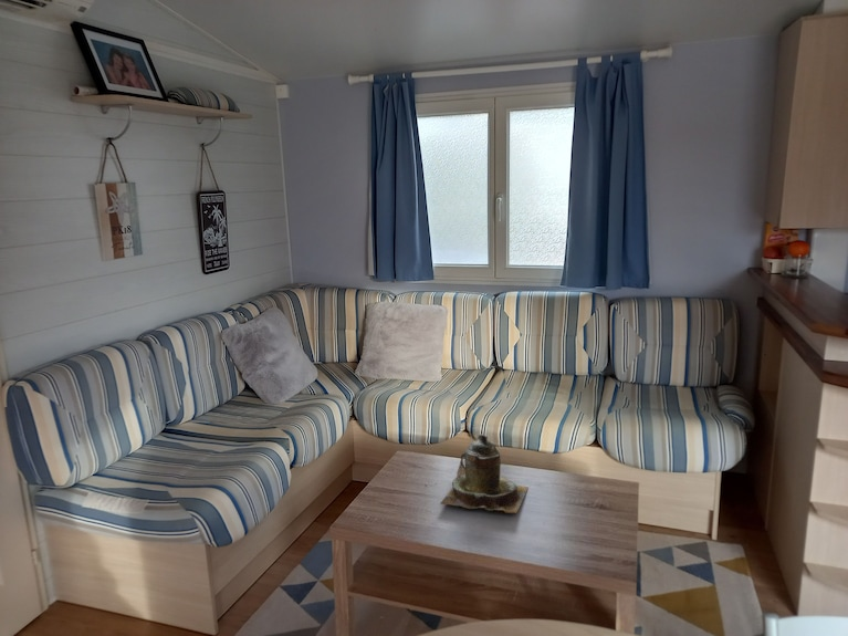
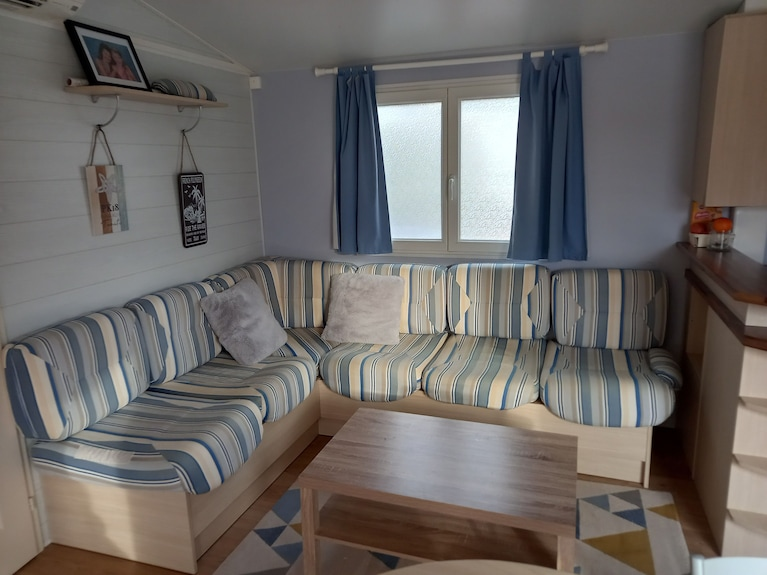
- teapot [439,432,530,514]
